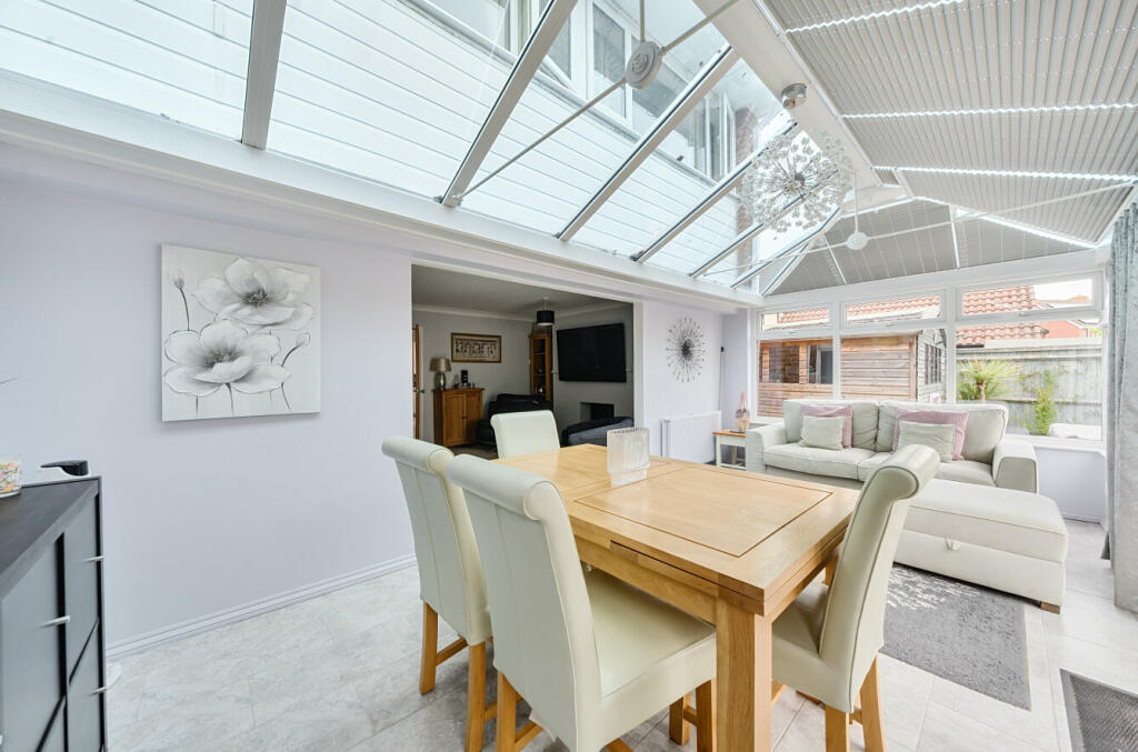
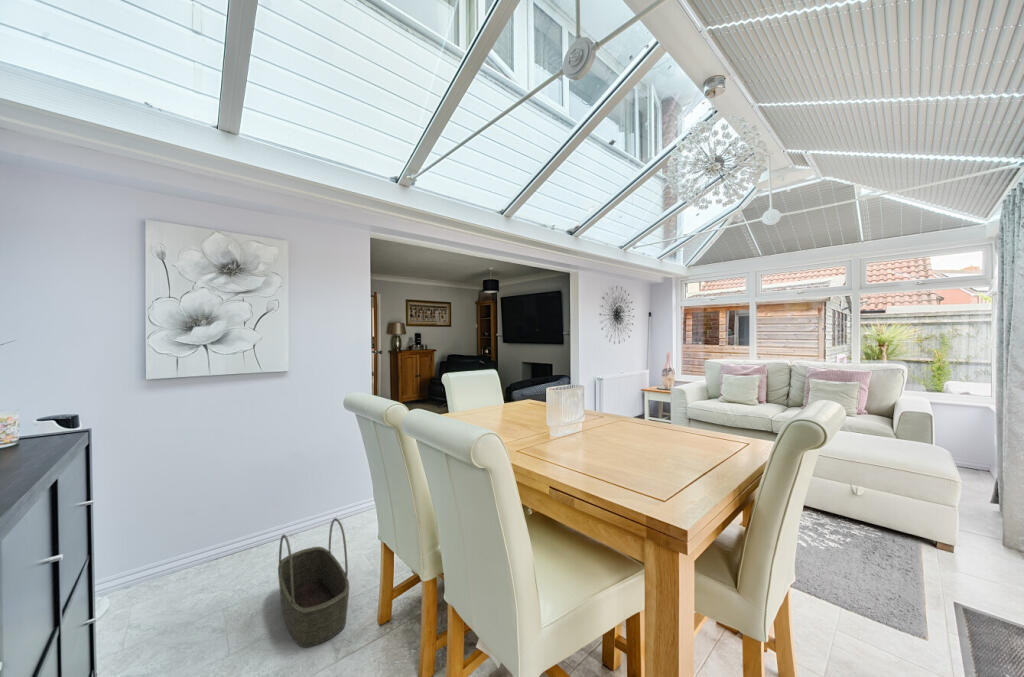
+ basket [277,517,350,649]
